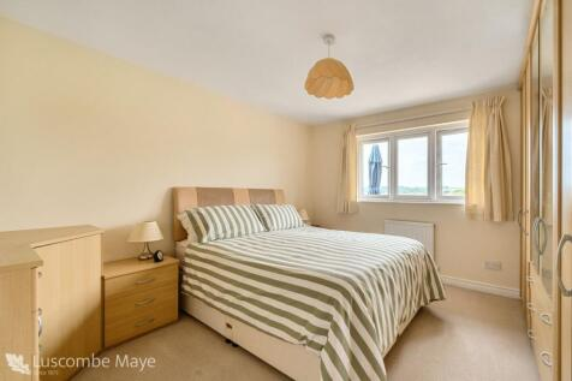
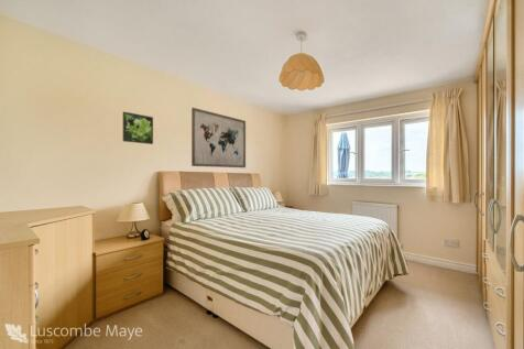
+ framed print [122,110,154,145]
+ wall art [190,107,247,168]
